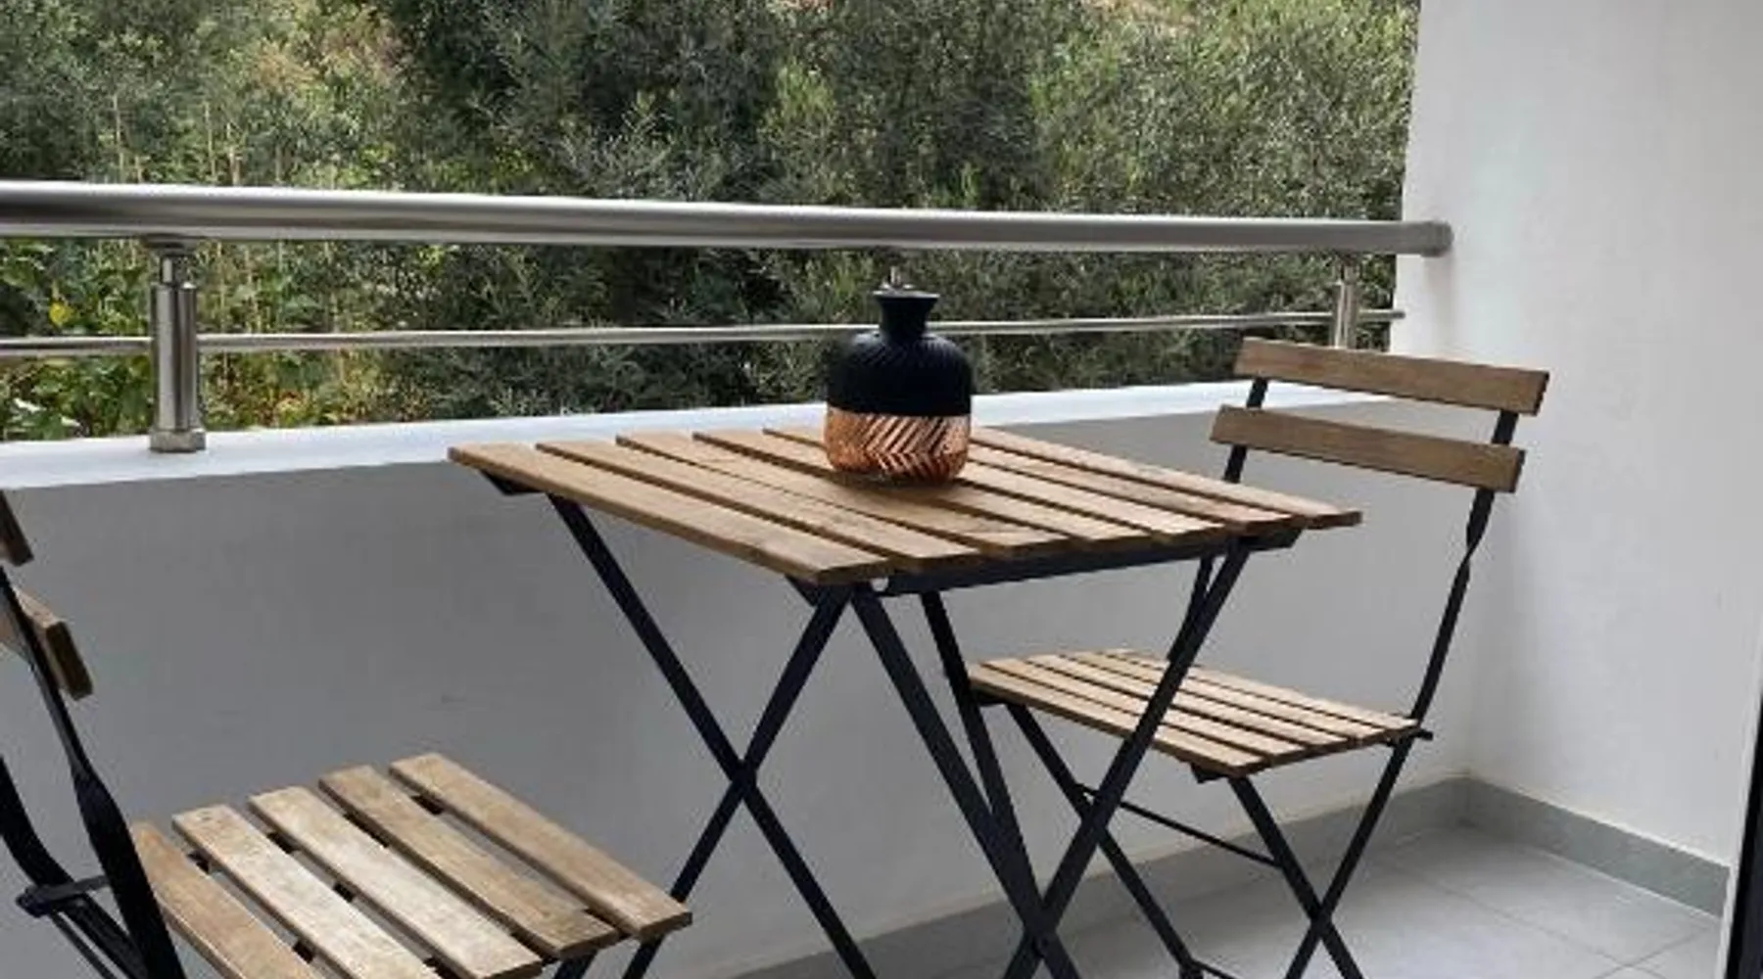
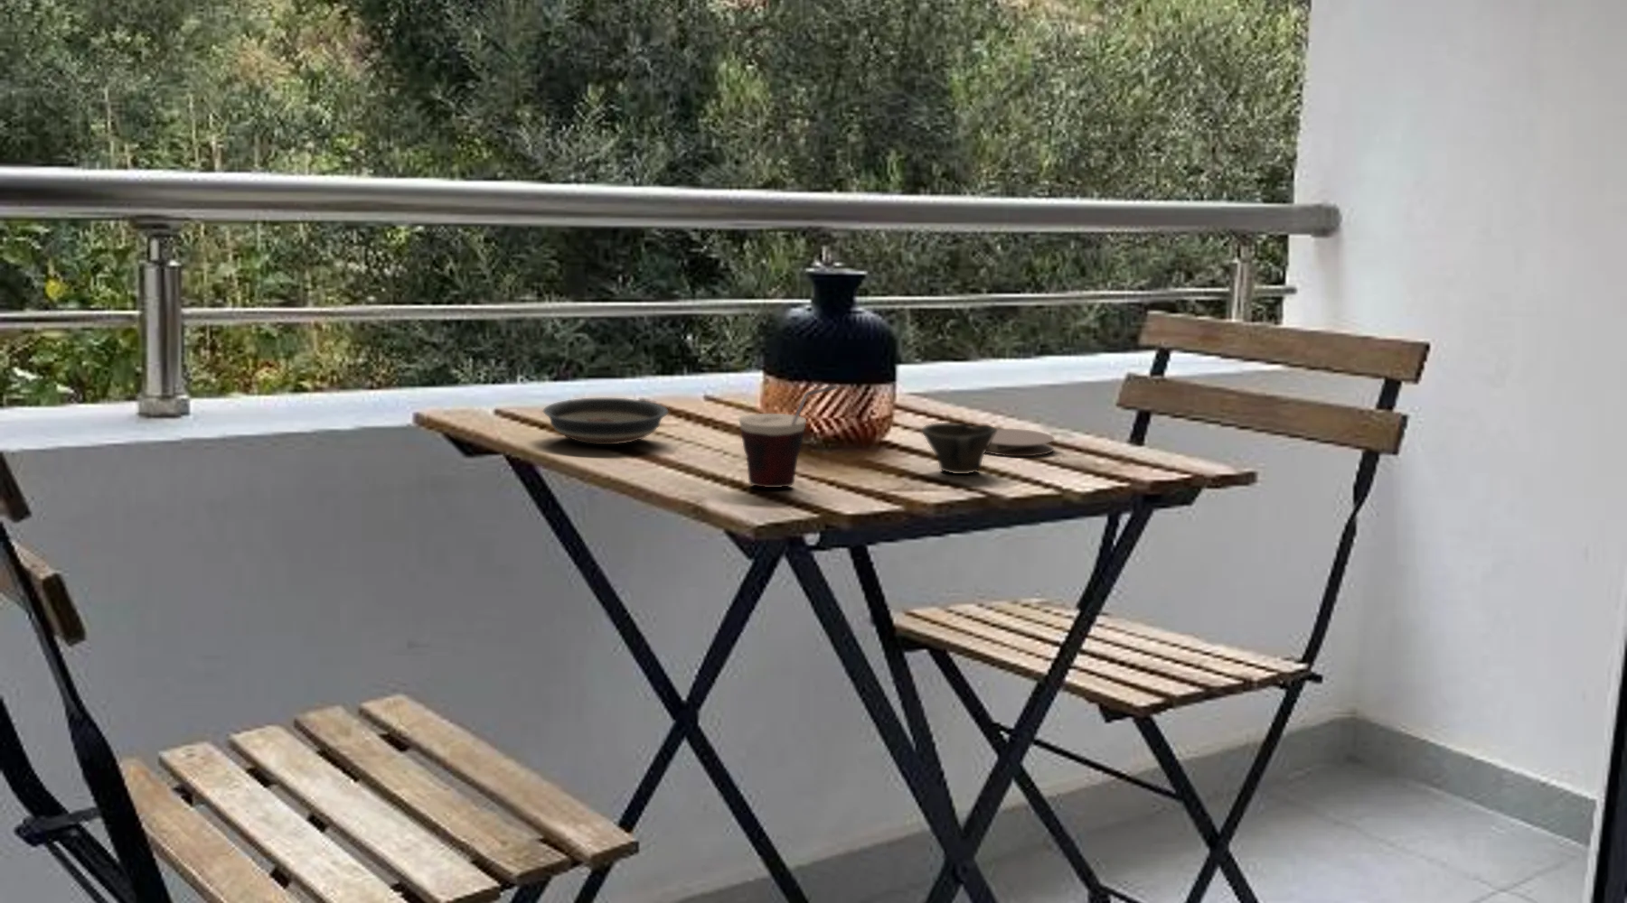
+ cup [738,385,838,488]
+ saucer [542,397,669,445]
+ coaster [985,428,1056,457]
+ cup [921,421,998,475]
